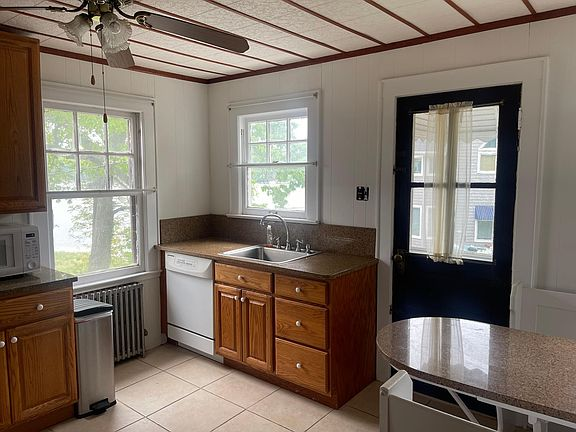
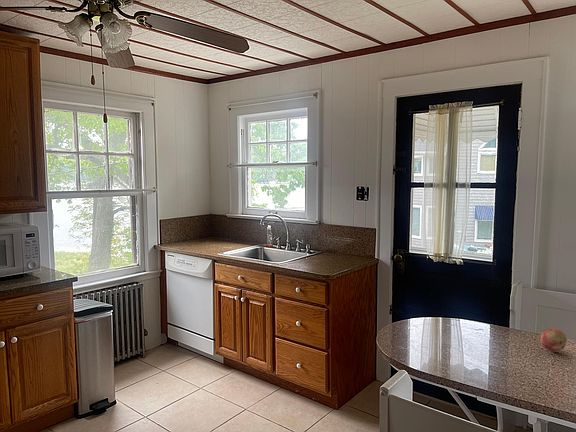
+ fruit [540,328,567,353]
